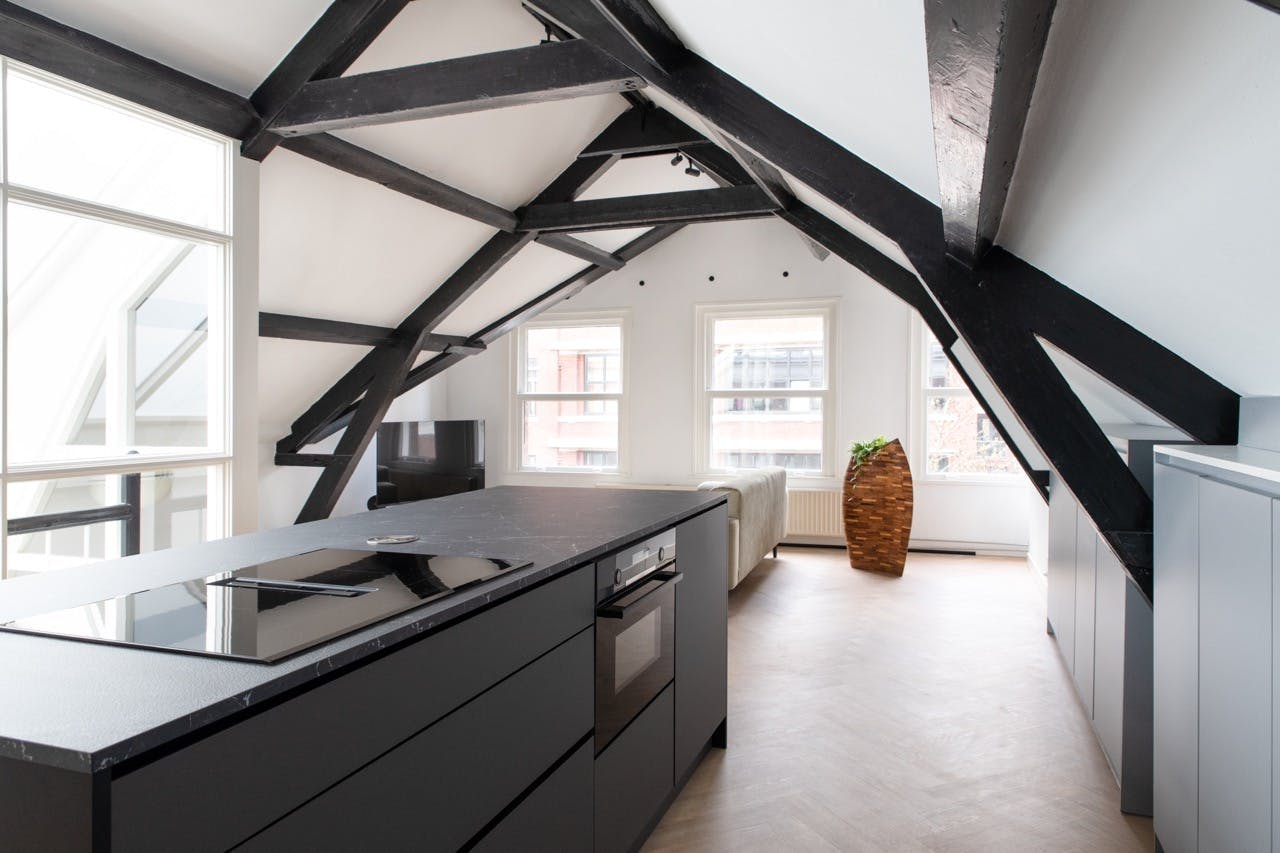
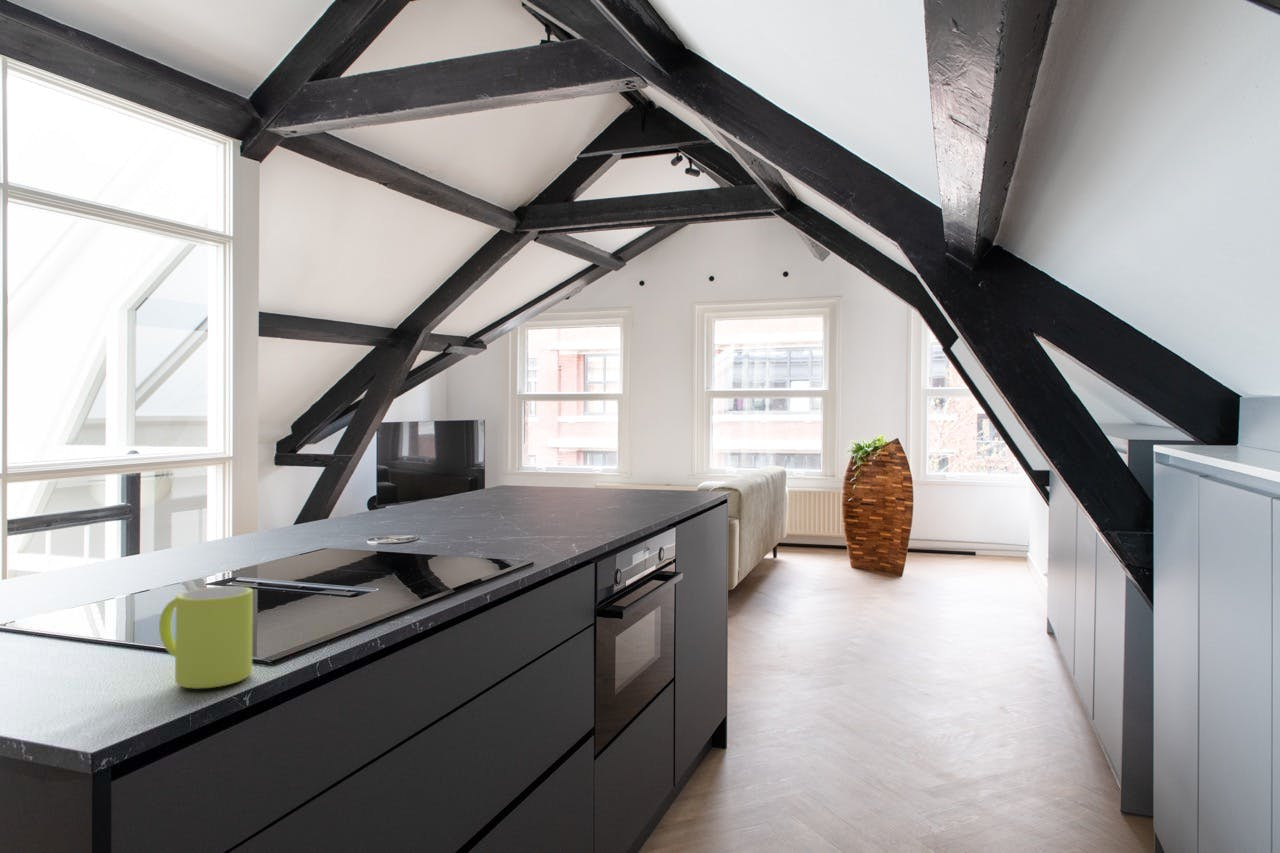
+ mug [158,585,254,690]
